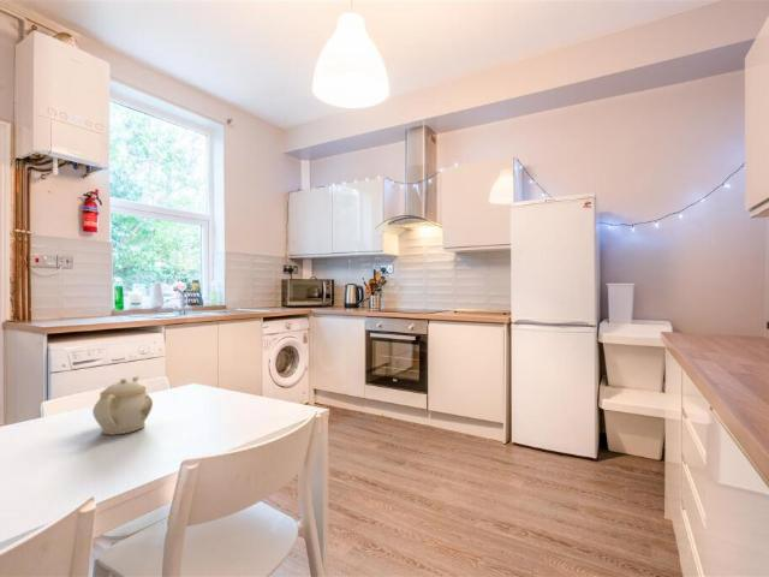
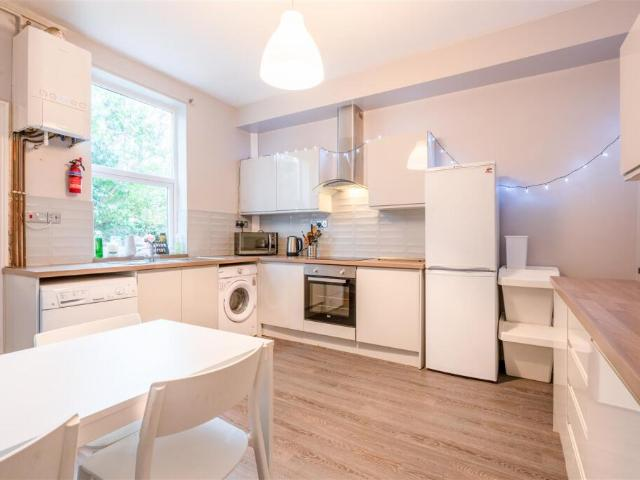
- teapot [91,376,154,436]
